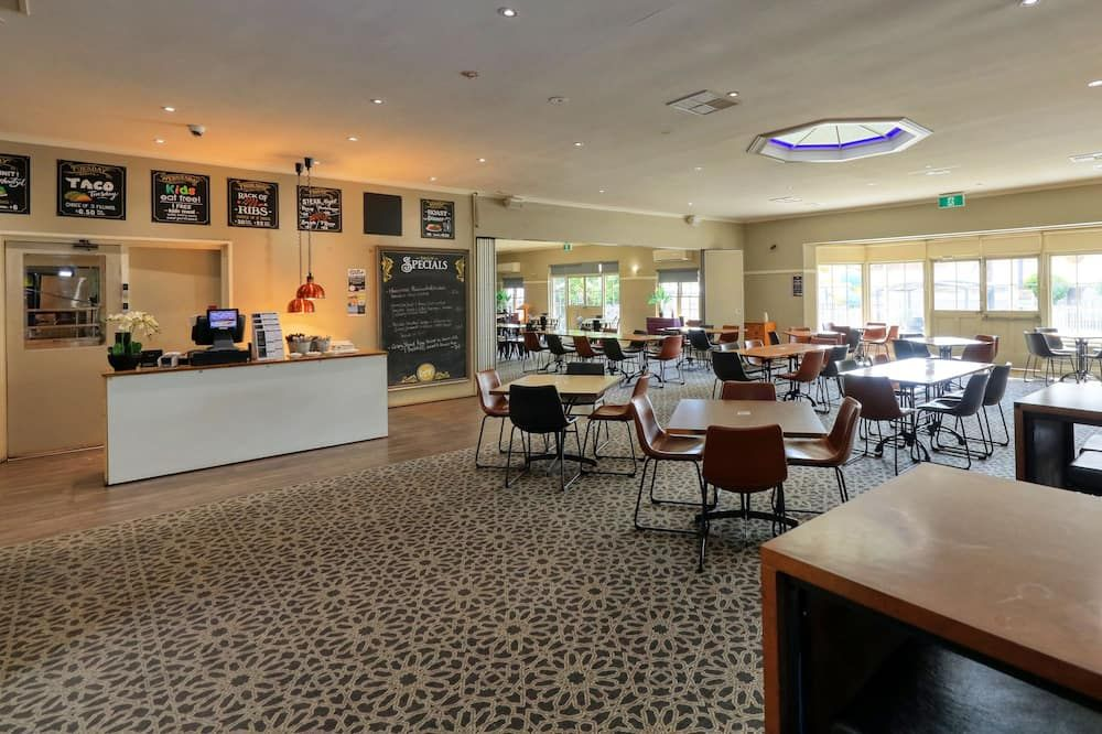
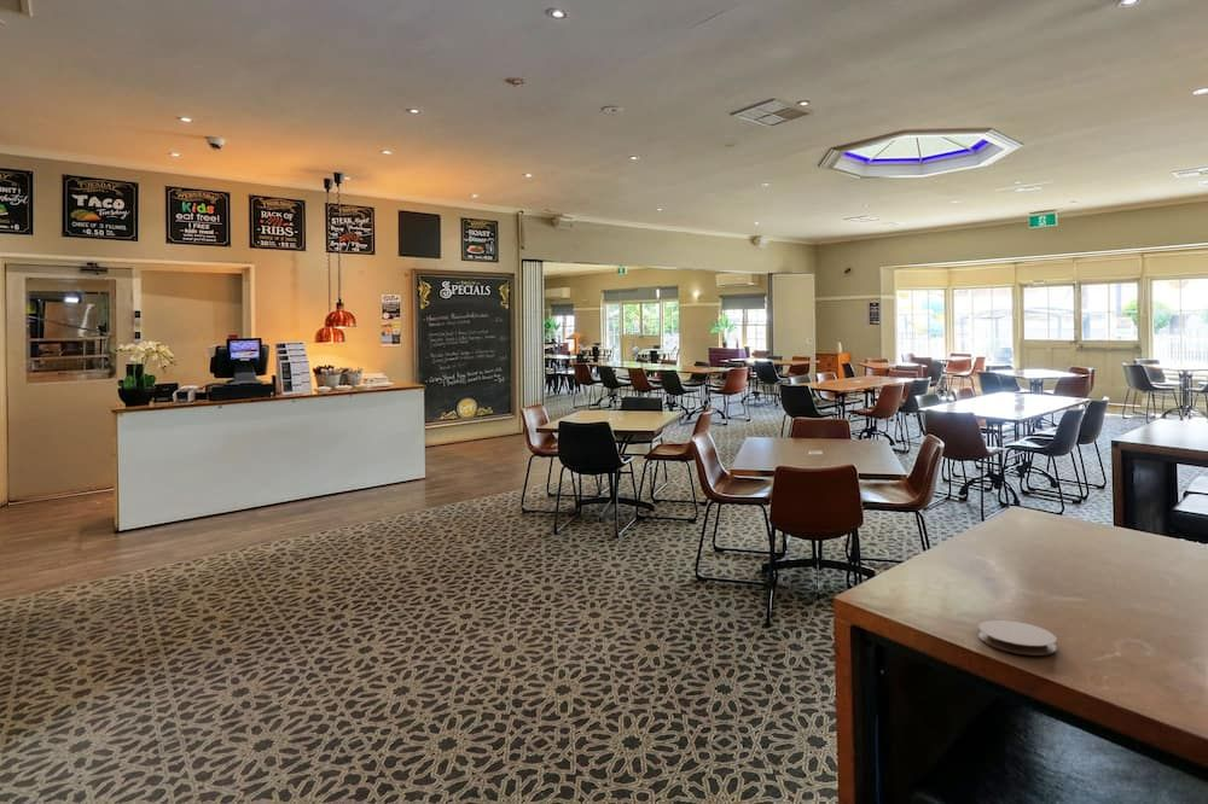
+ coaster [977,619,1058,657]
